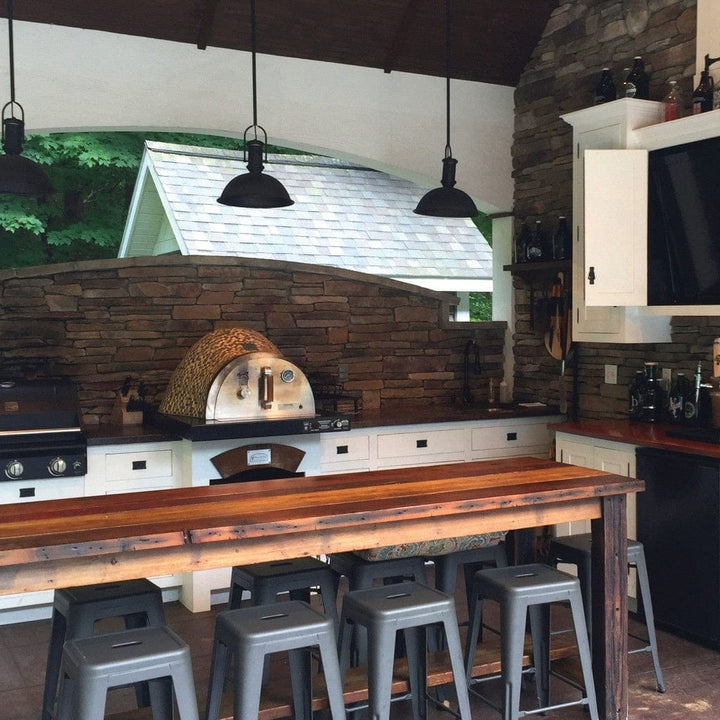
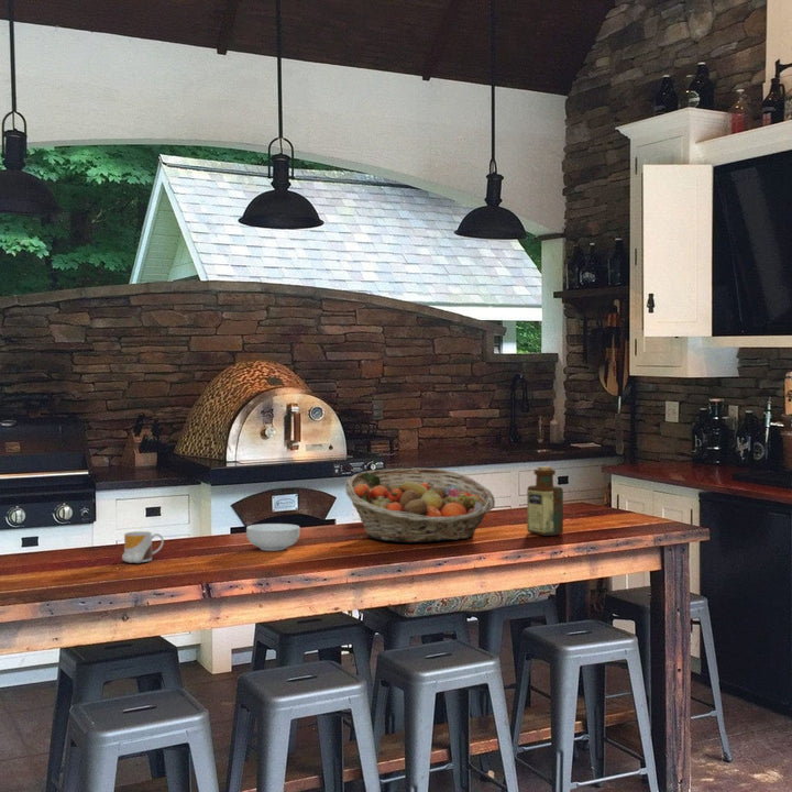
+ bottle [526,465,564,537]
+ cereal bowl [245,522,301,552]
+ mug [121,530,165,564]
+ fruit basket [344,466,496,543]
